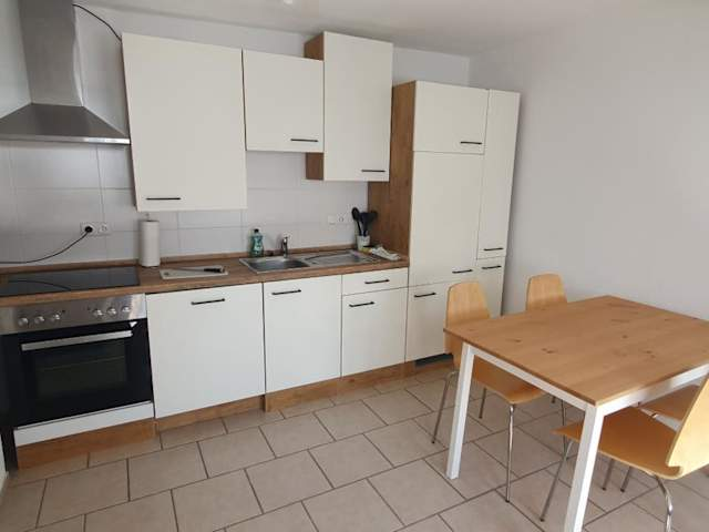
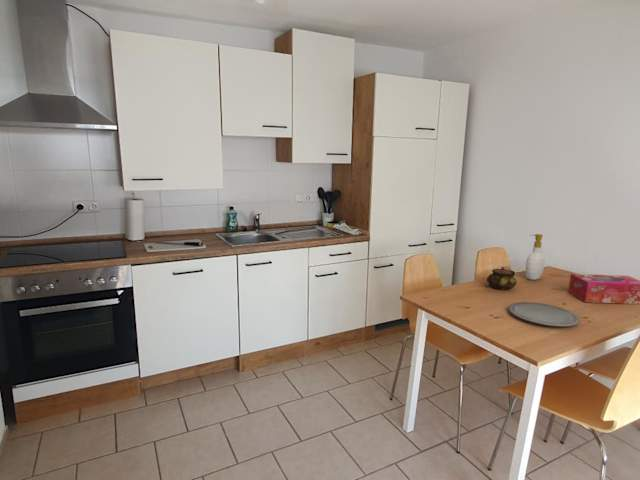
+ soap bottle [525,233,546,281]
+ tissue box [567,273,640,305]
+ plate [508,301,581,327]
+ teapot [486,266,517,291]
